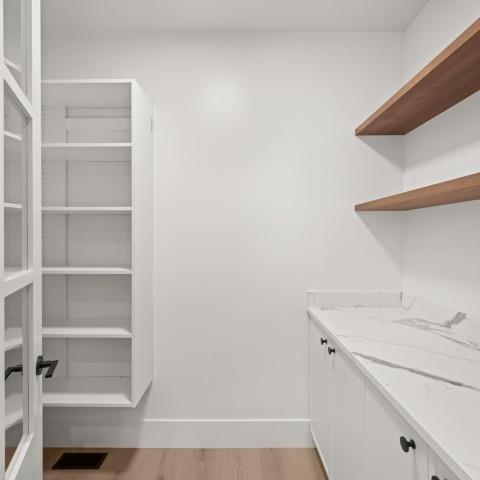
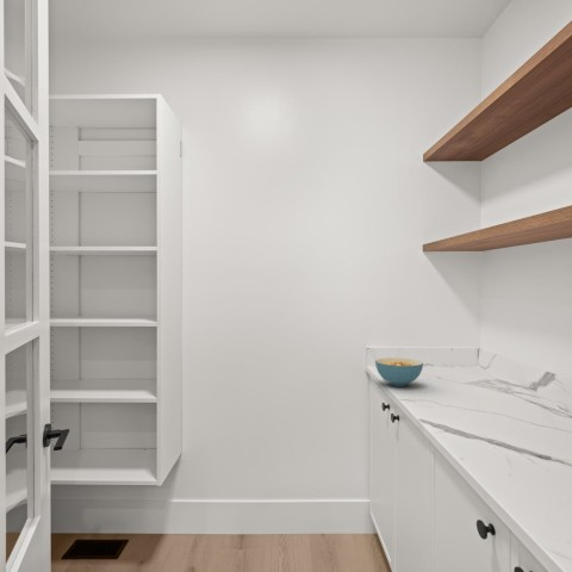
+ cereal bowl [374,356,424,387]
